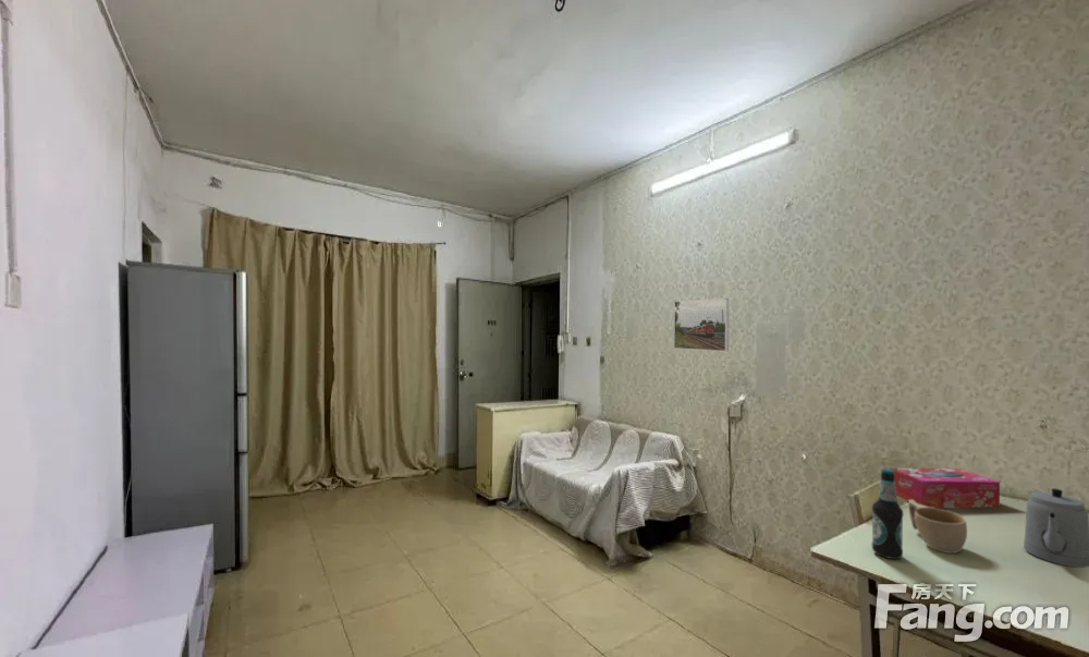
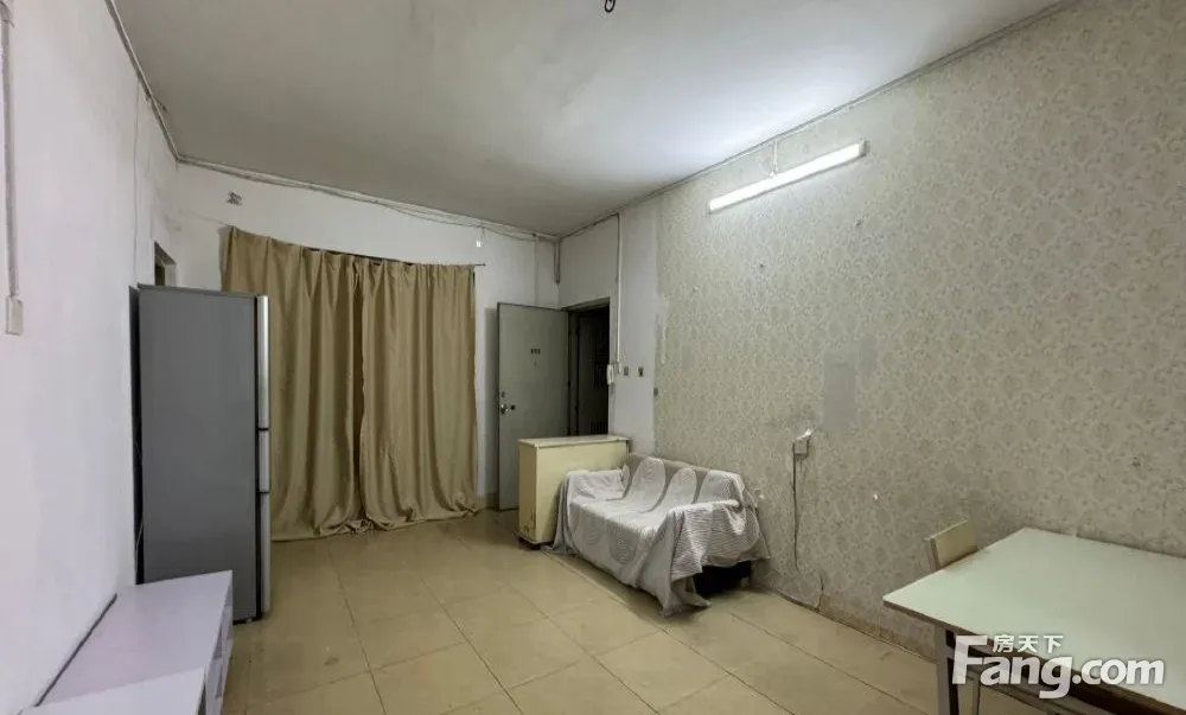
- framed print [673,297,730,352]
- teapot [1023,487,1089,569]
- bottle [871,467,904,560]
- tissue box [890,467,1001,509]
- cup [907,500,968,555]
